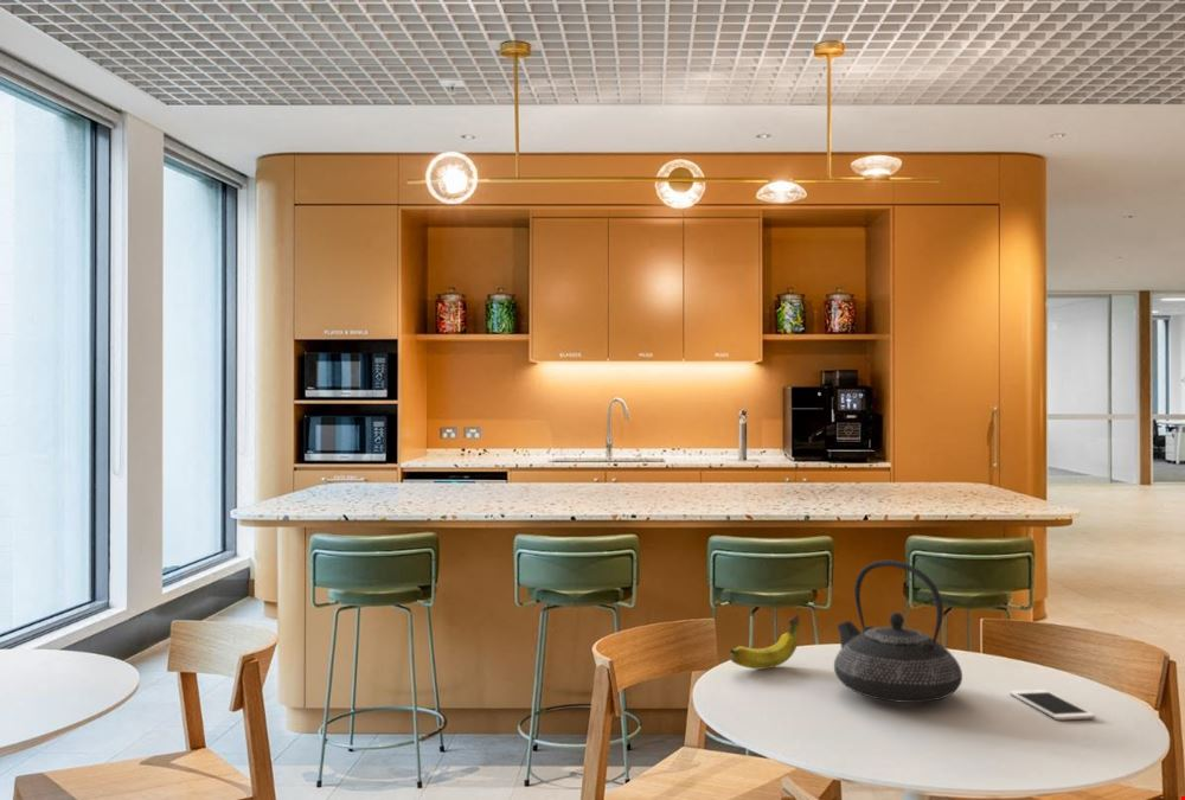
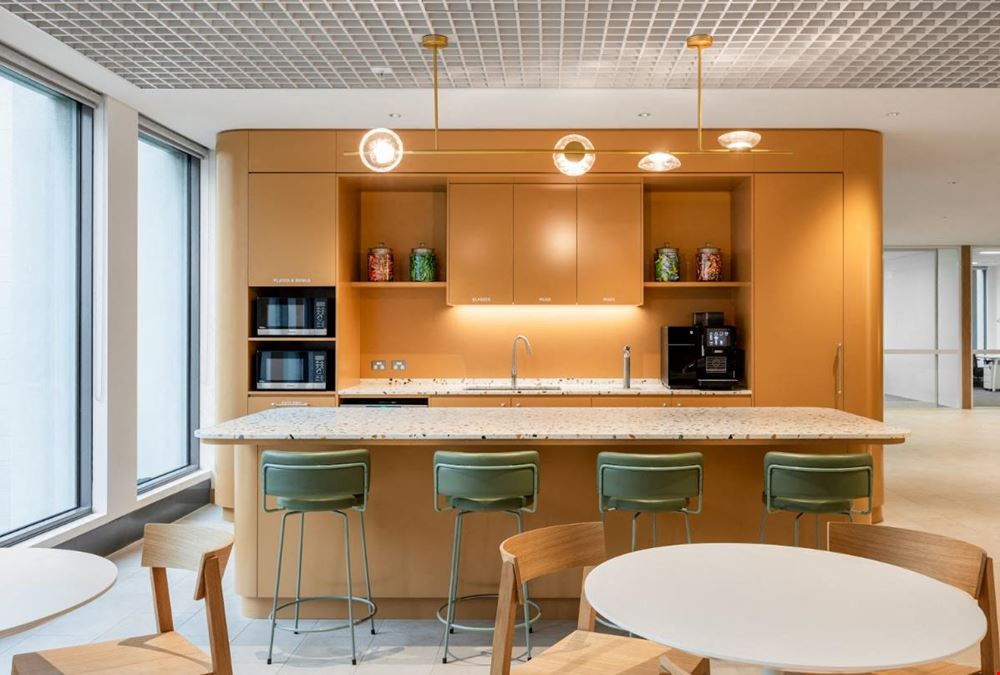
- fruit [729,612,800,670]
- teapot [833,559,963,704]
- cell phone [1008,689,1096,721]
